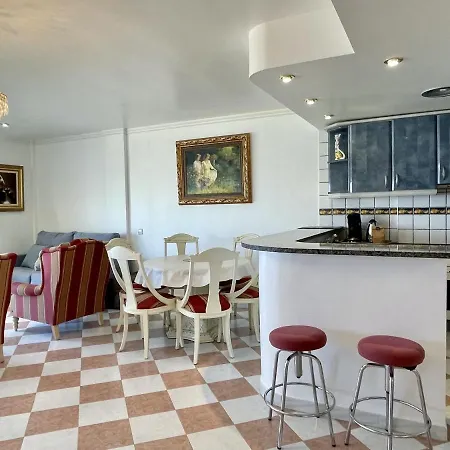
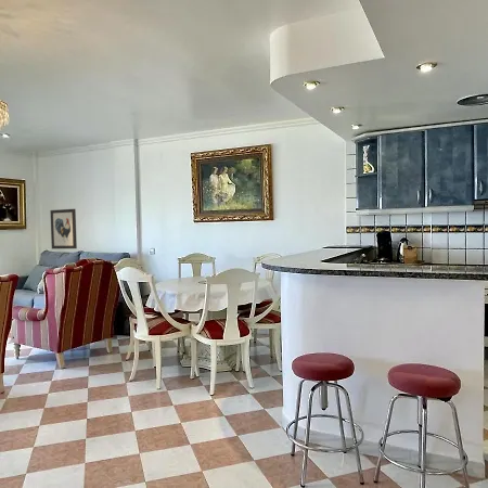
+ wall art [49,208,78,249]
